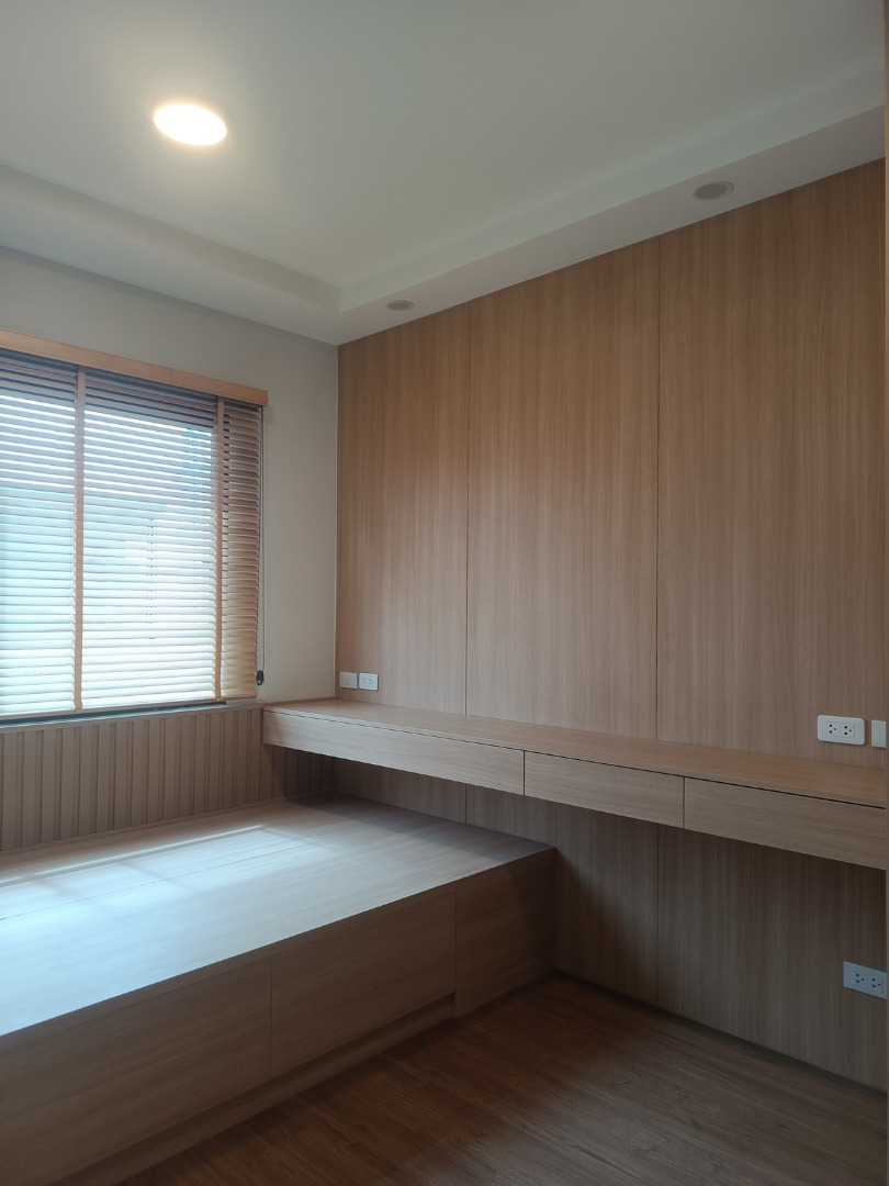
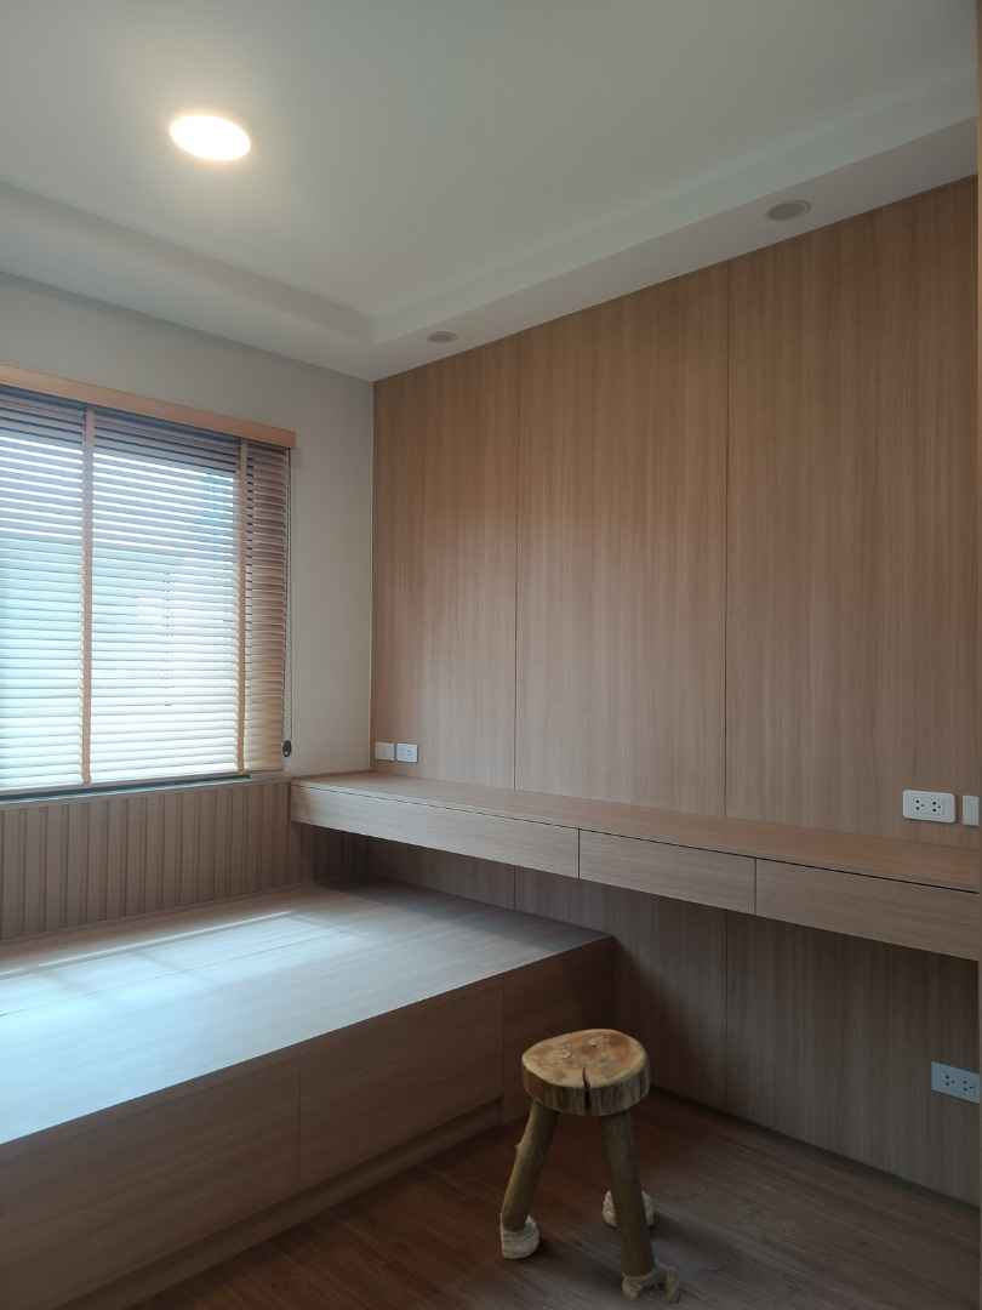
+ stool [498,1027,683,1308]
